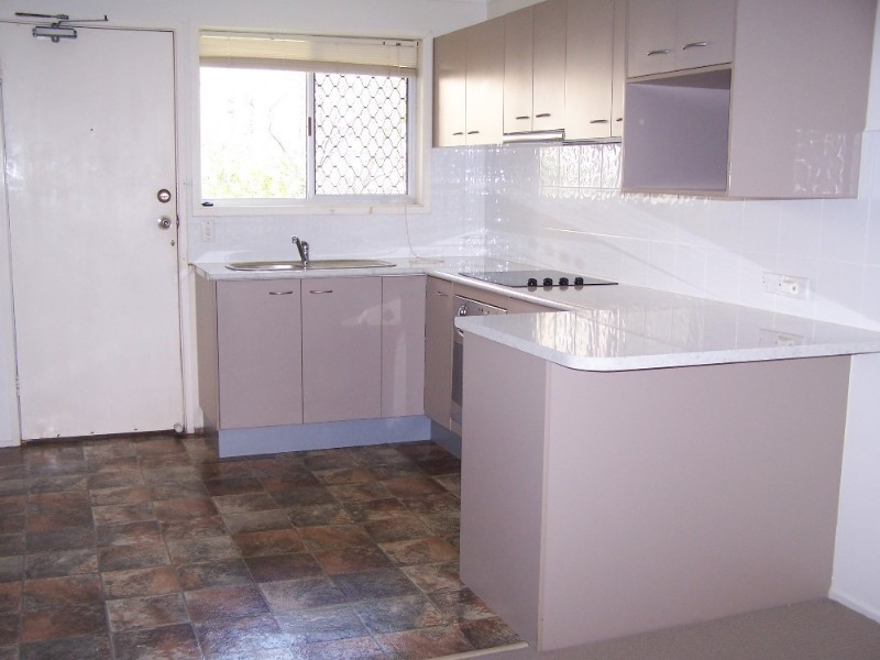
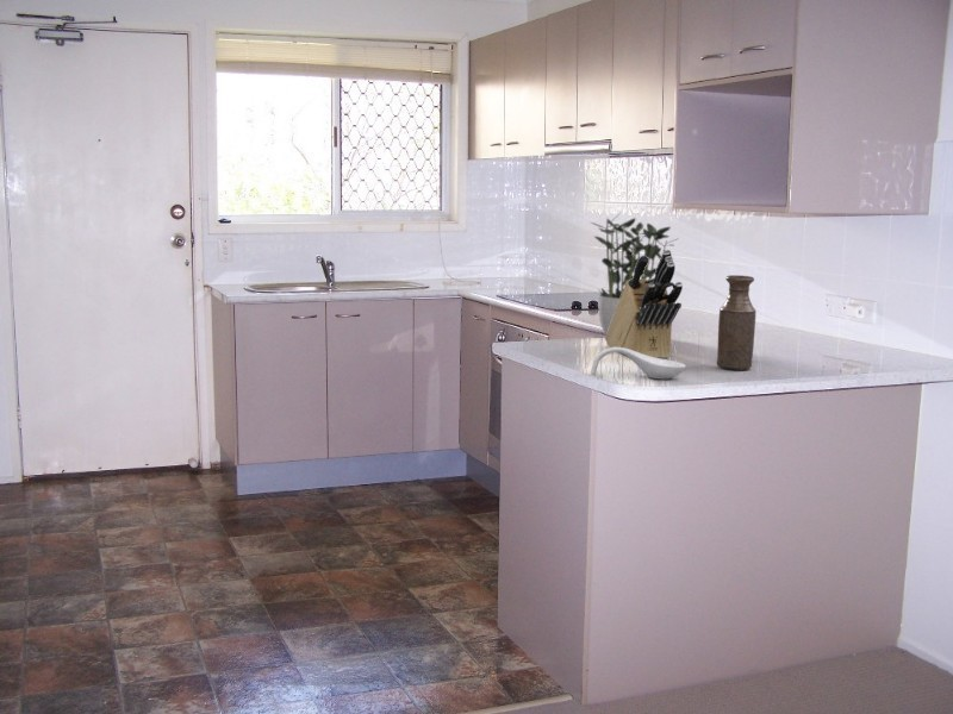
+ knife block [604,249,684,359]
+ potted plant [590,212,678,337]
+ bottle [716,274,758,371]
+ spoon rest [590,347,687,380]
